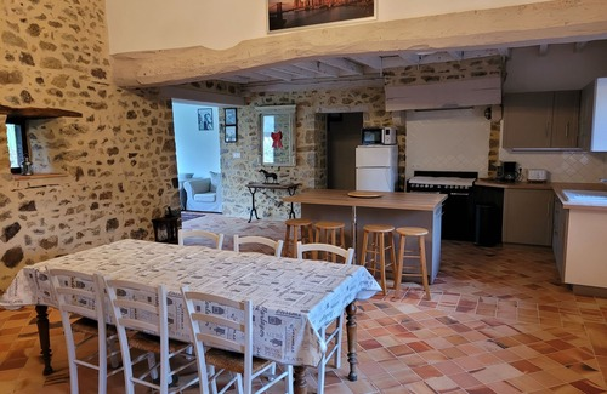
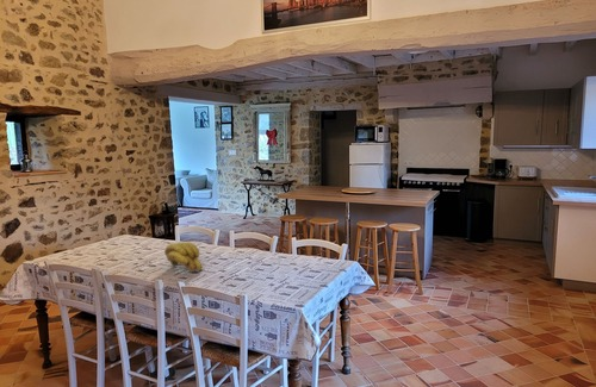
+ banana bunch [163,241,203,274]
